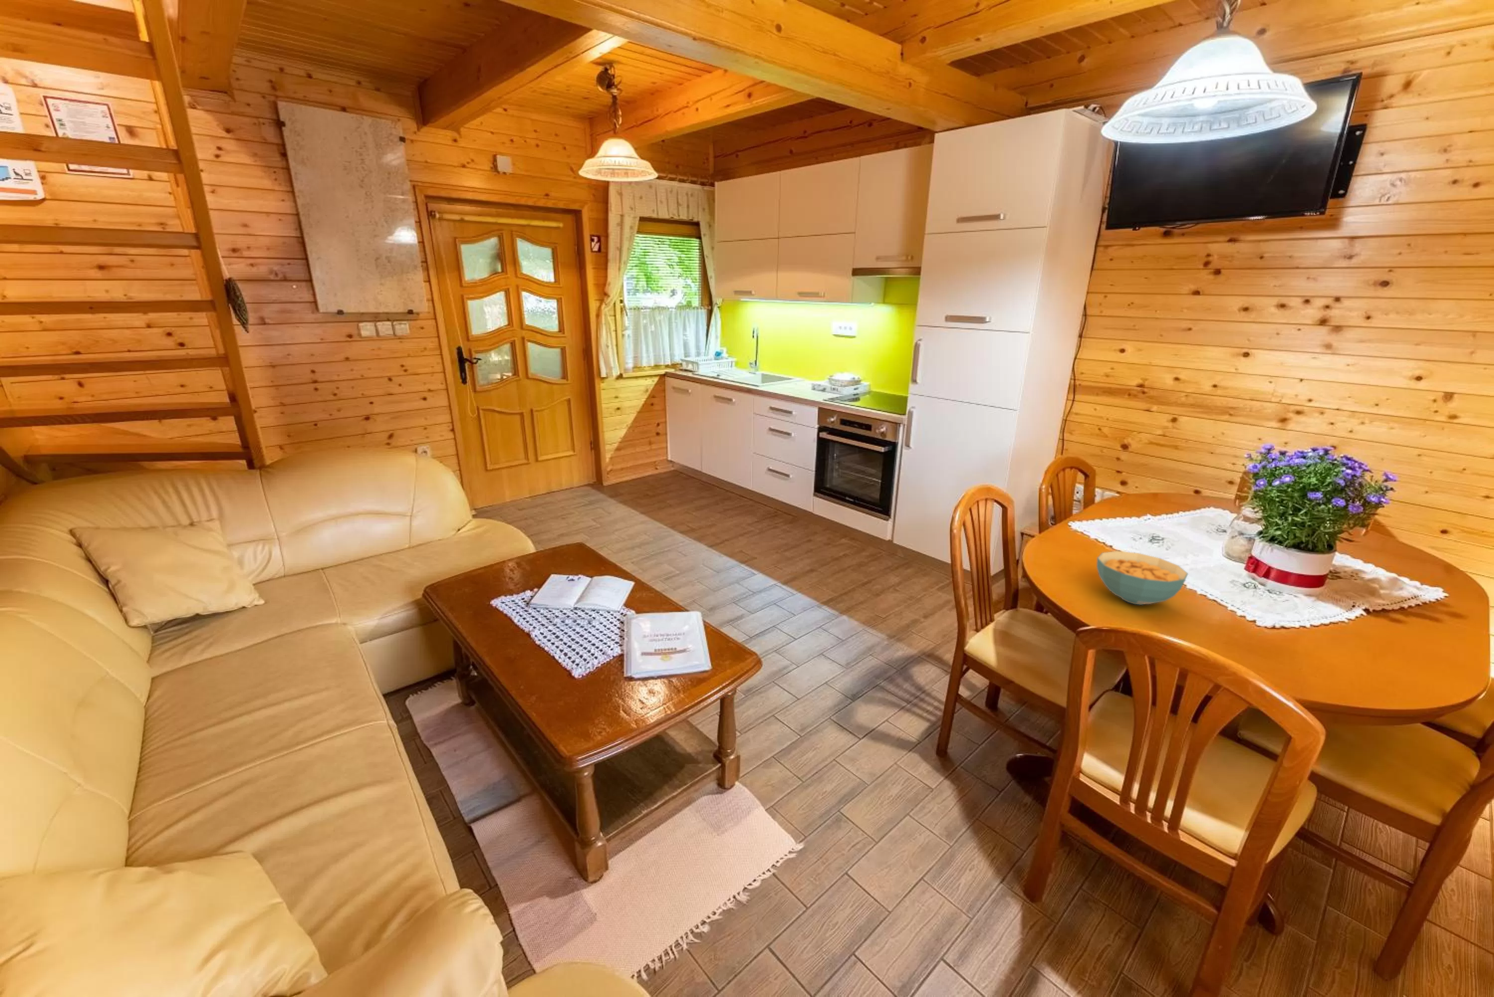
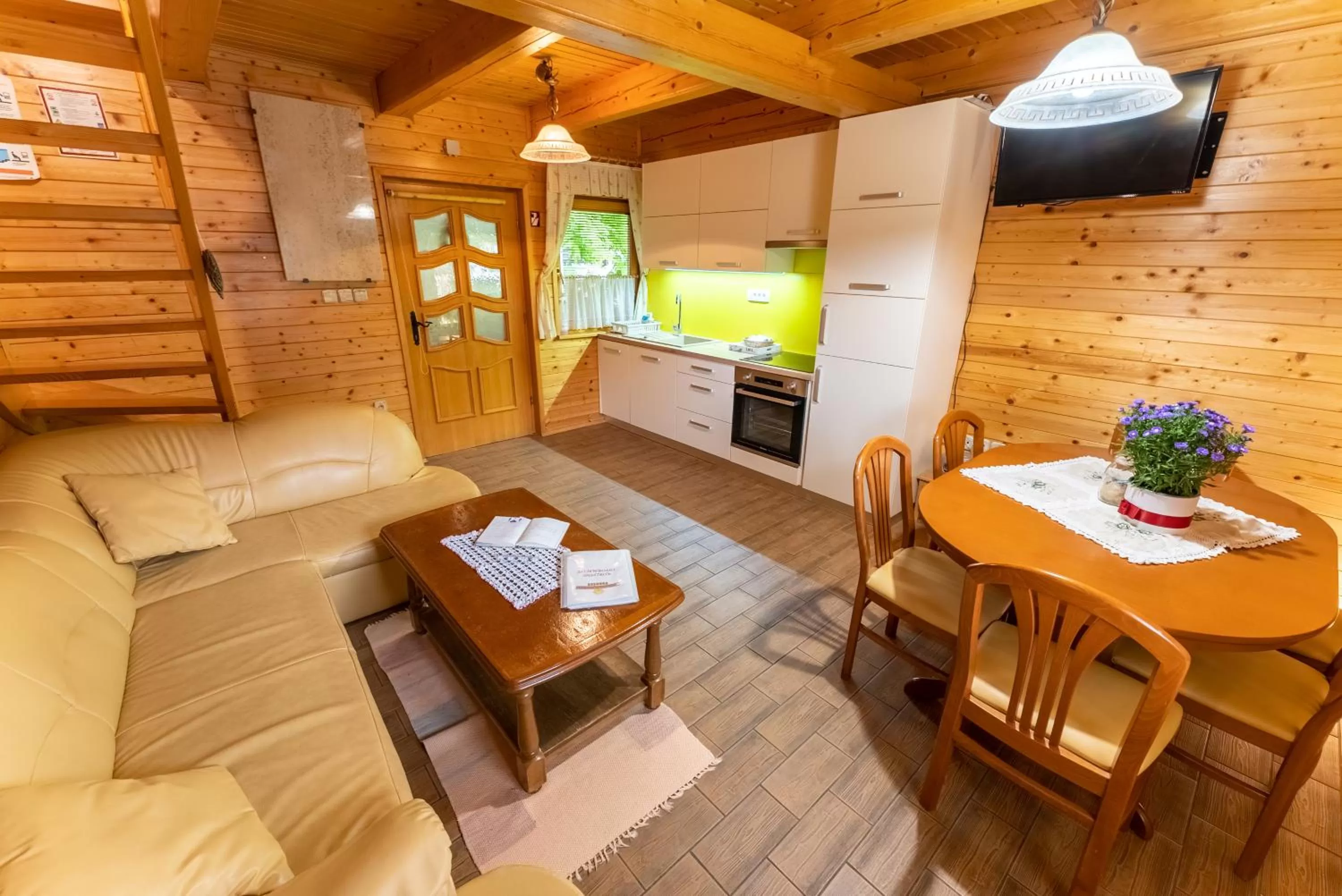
- cereal bowl [1097,550,1189,605]
